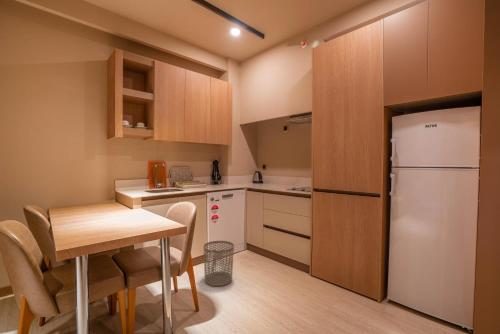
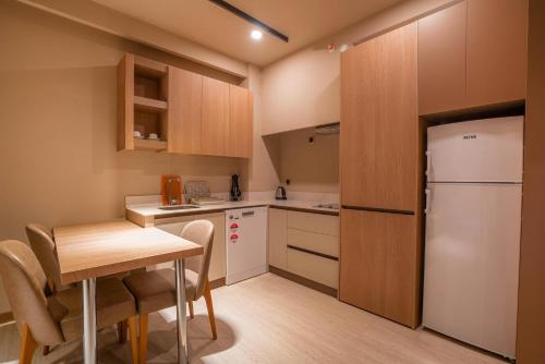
- waste bin [203,240,235,287]
